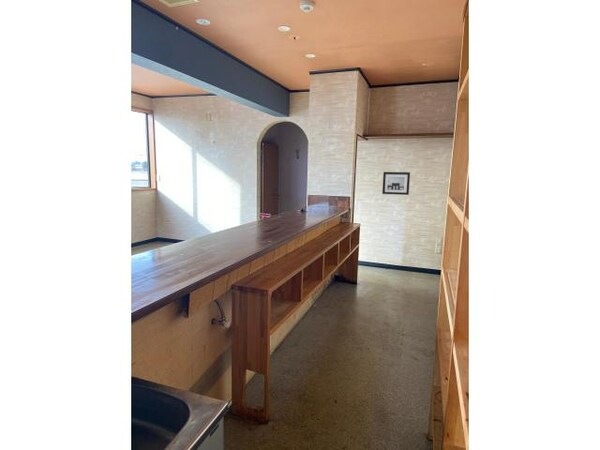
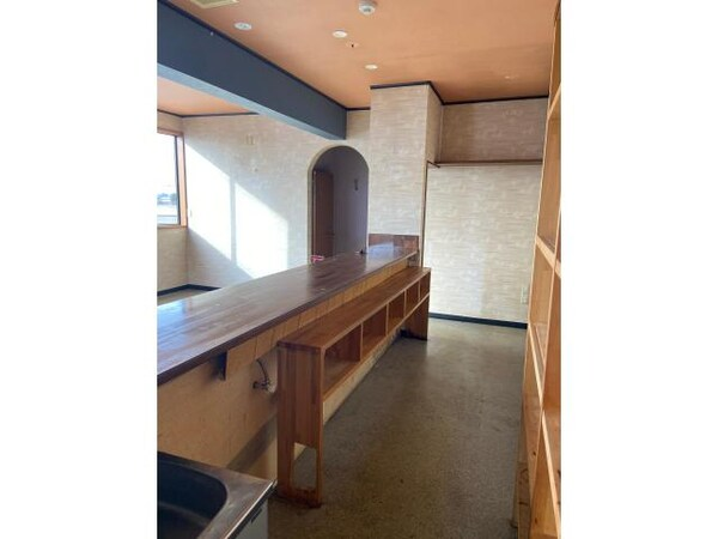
- wall art [381,171,411,196]
